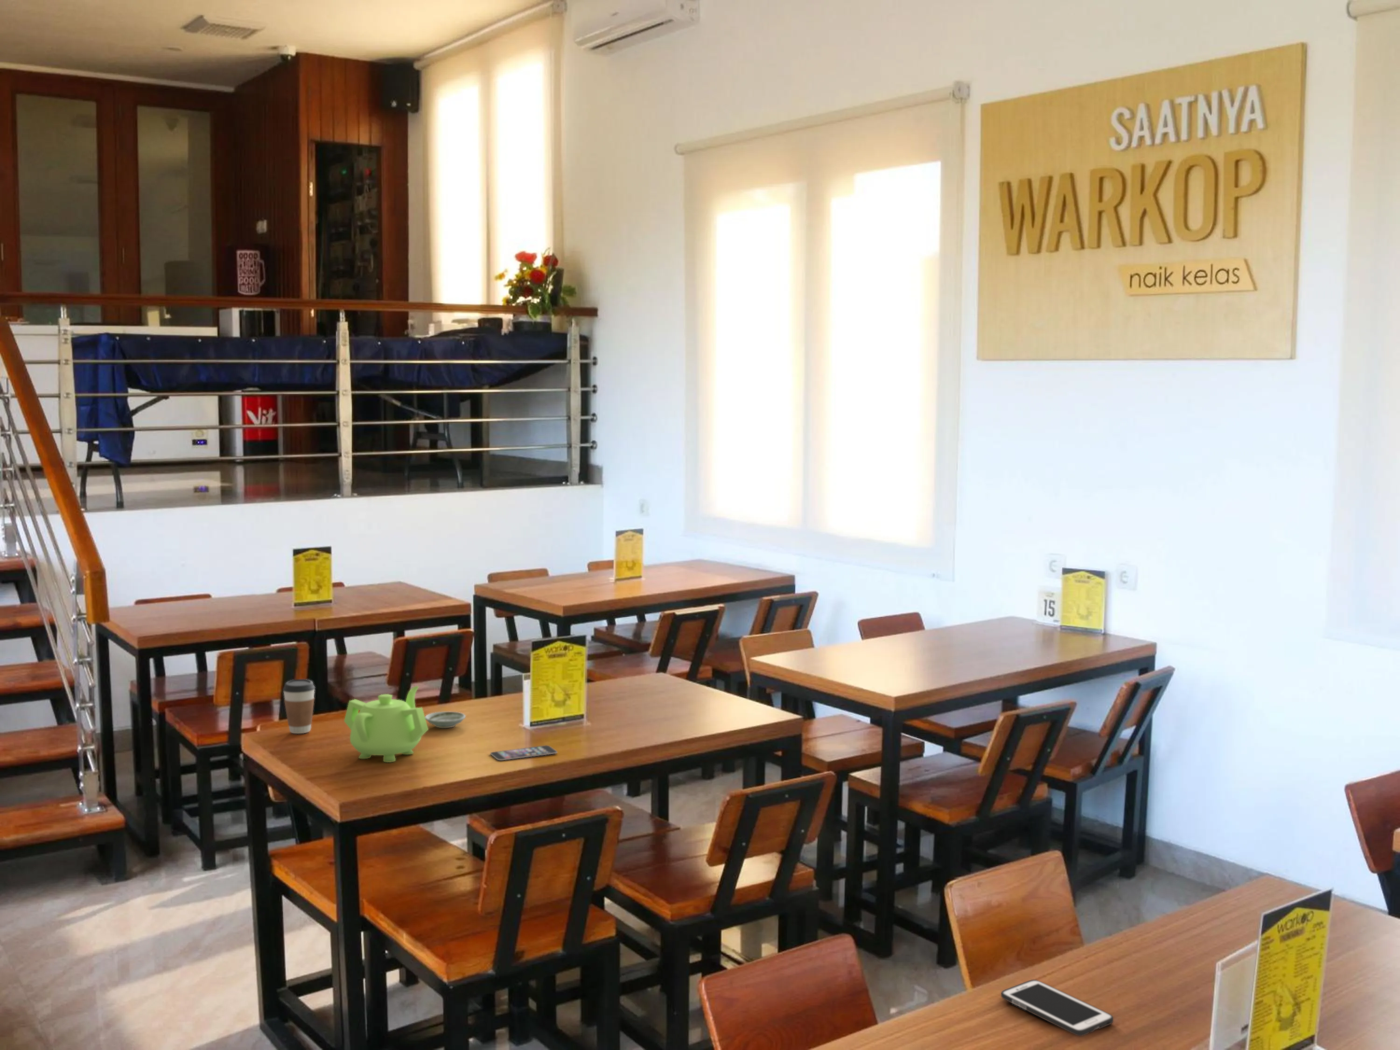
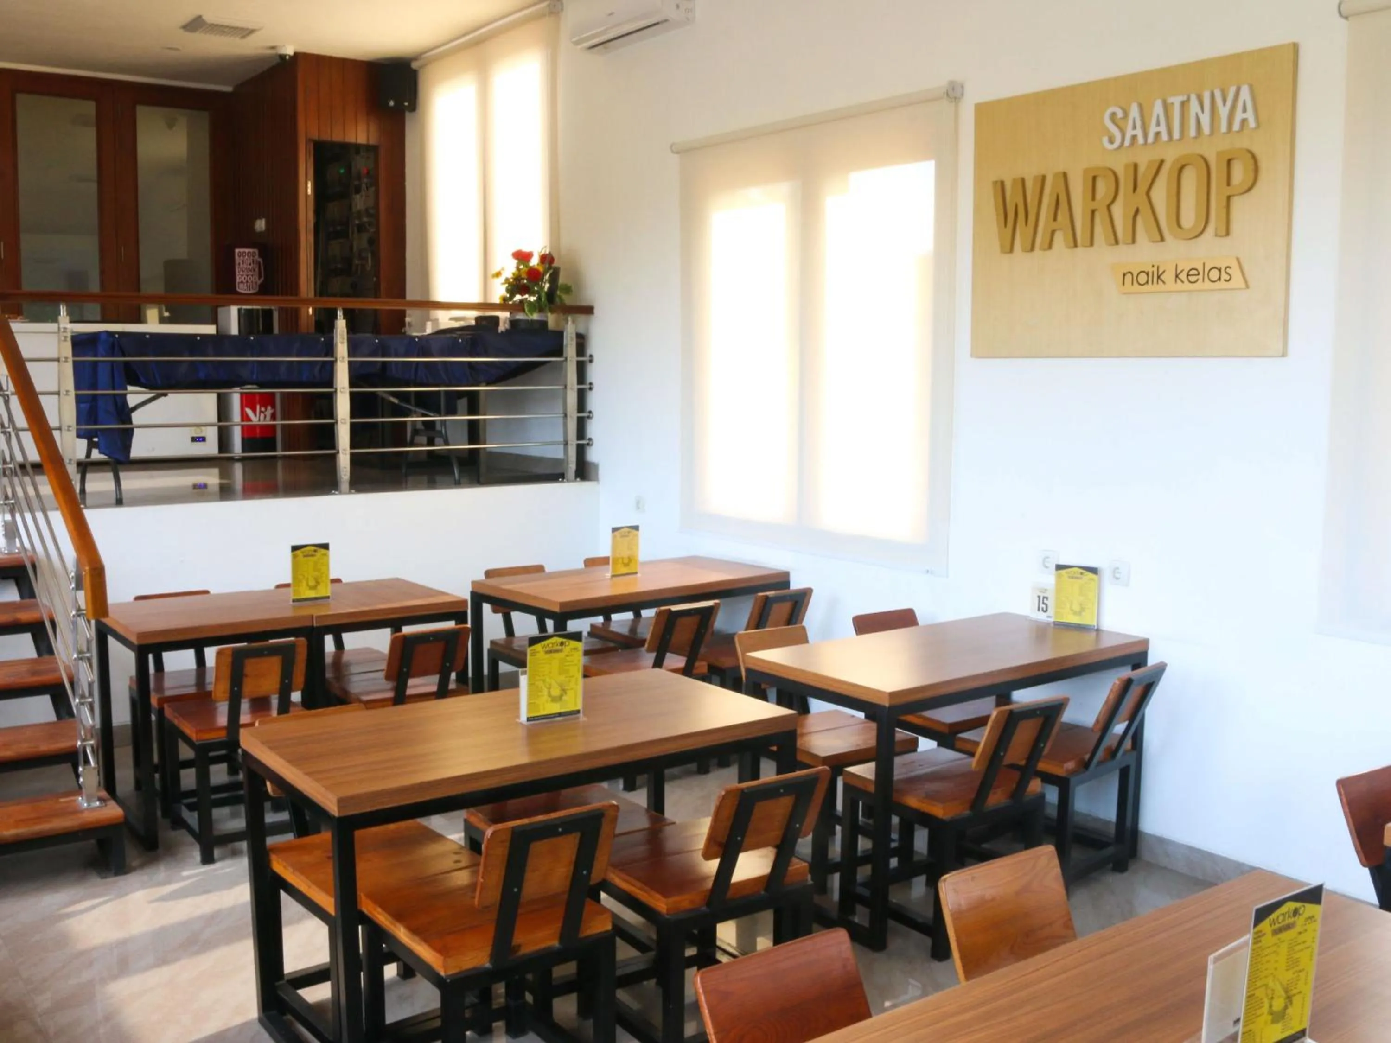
- saucer [424,711,466,728]
- cell phone [1001,979,1113,1037]
- teapot [344,686,429,763]
- smartphone [489,744,558,761]
- coffee cup [282,678,315,735]
